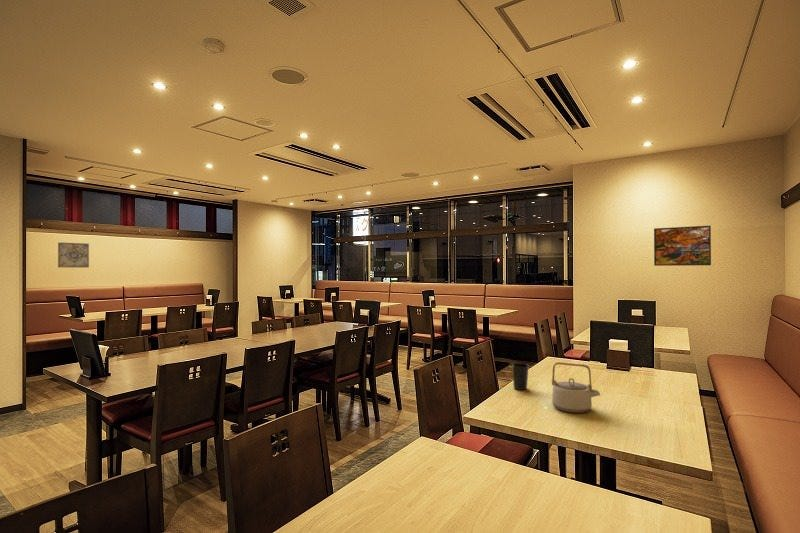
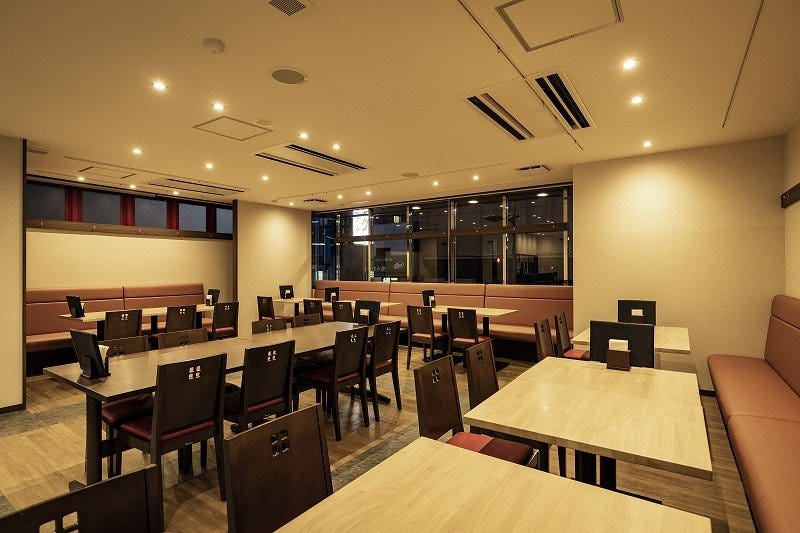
- cup [511,362,530,391]
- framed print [653,225,712,267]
- wall art [57,242,90,268]
- teapot [551,361,601,414]
